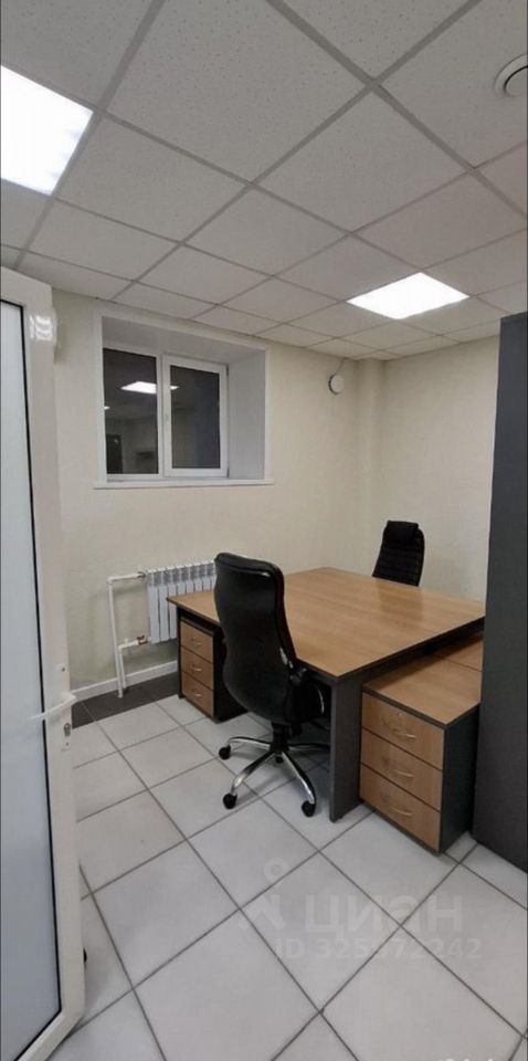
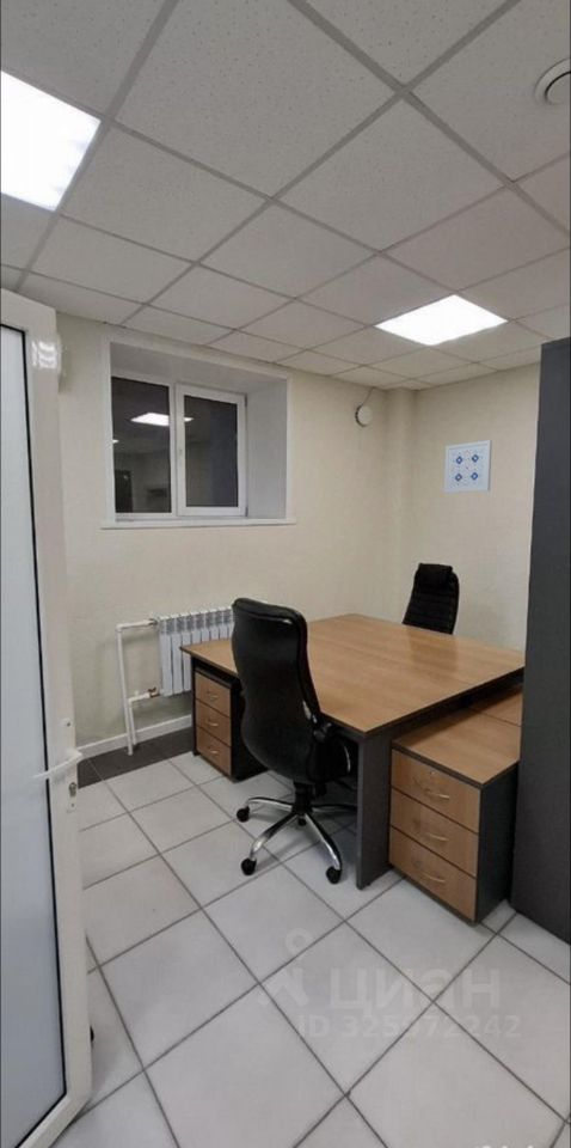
+ wall art [443,439,493,494]
